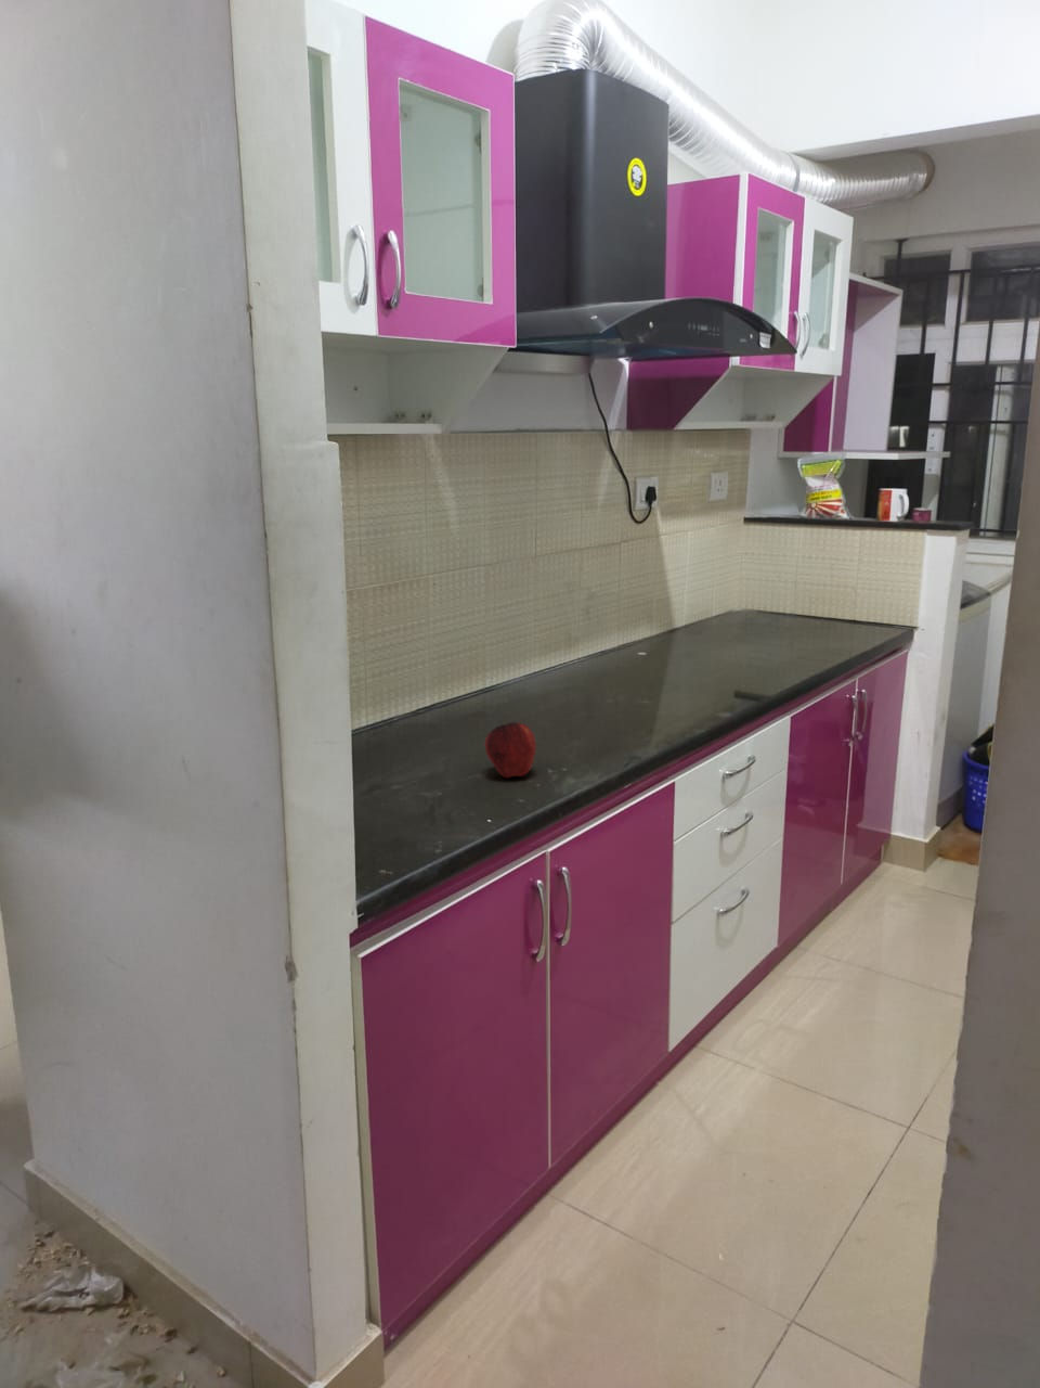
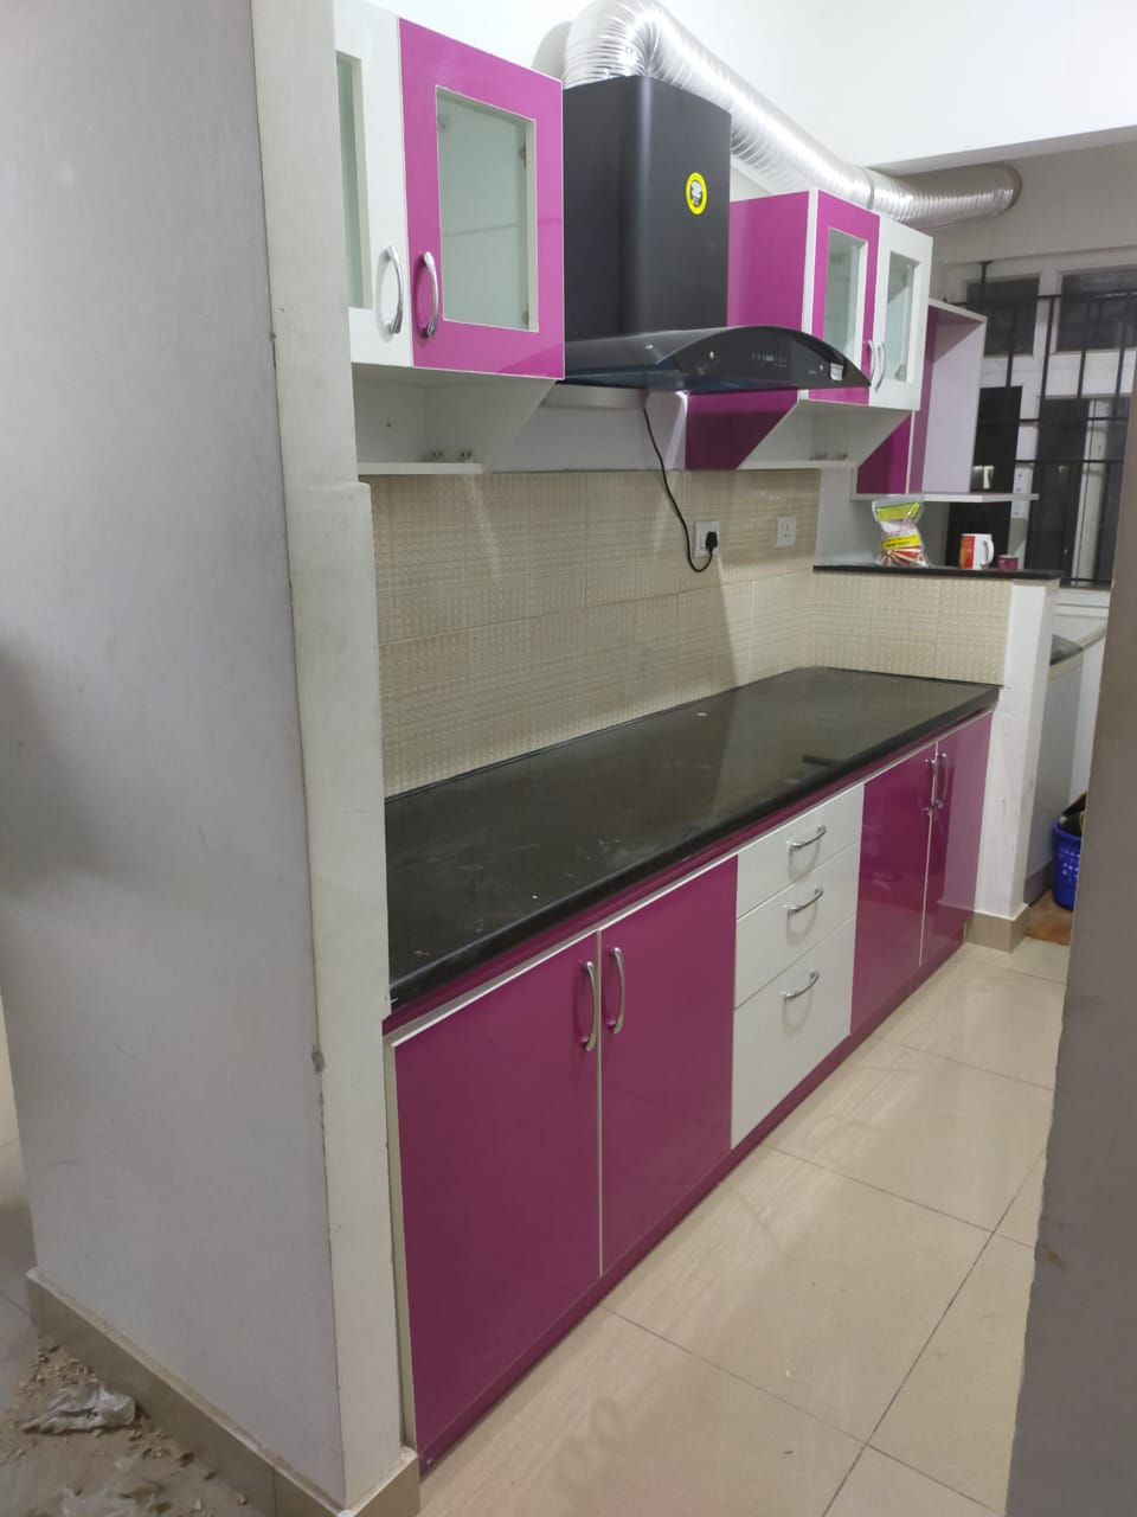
- apple [484,721,537,778]
